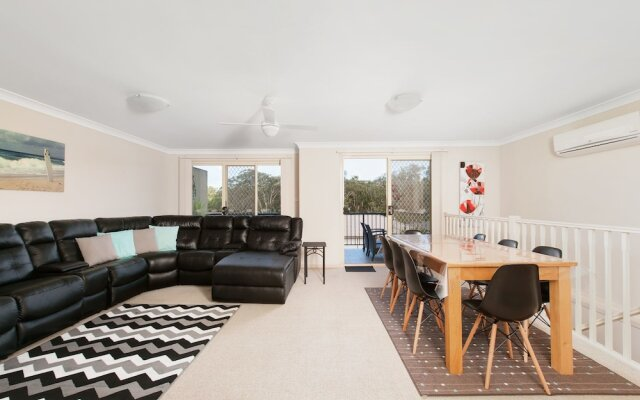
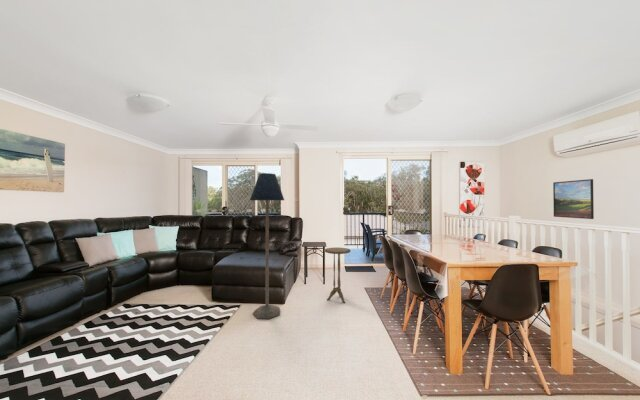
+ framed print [552,178,595,220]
+ floor lamp [249,172,285,320]
+ side table [323,247,351,304]
